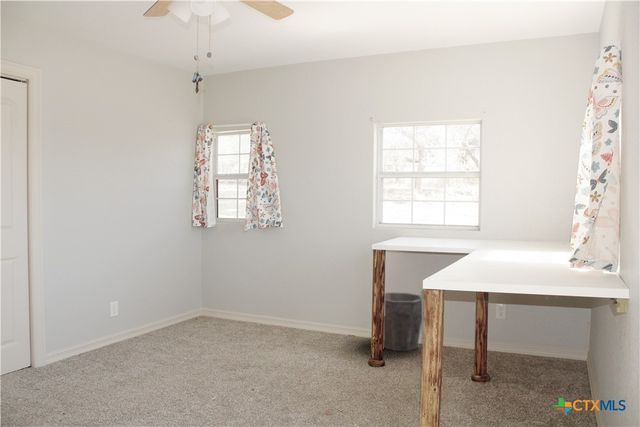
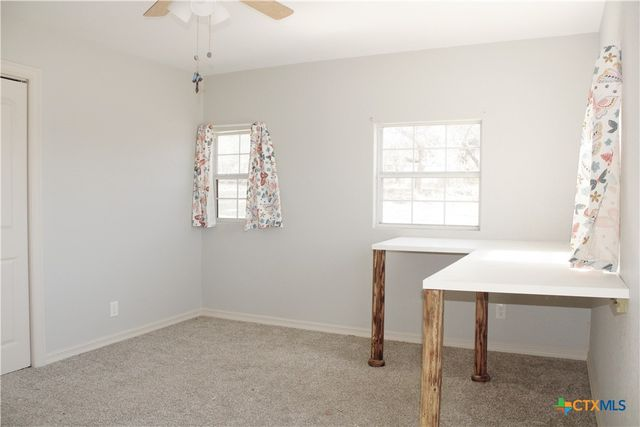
- waste bin [383,291,423,352]
